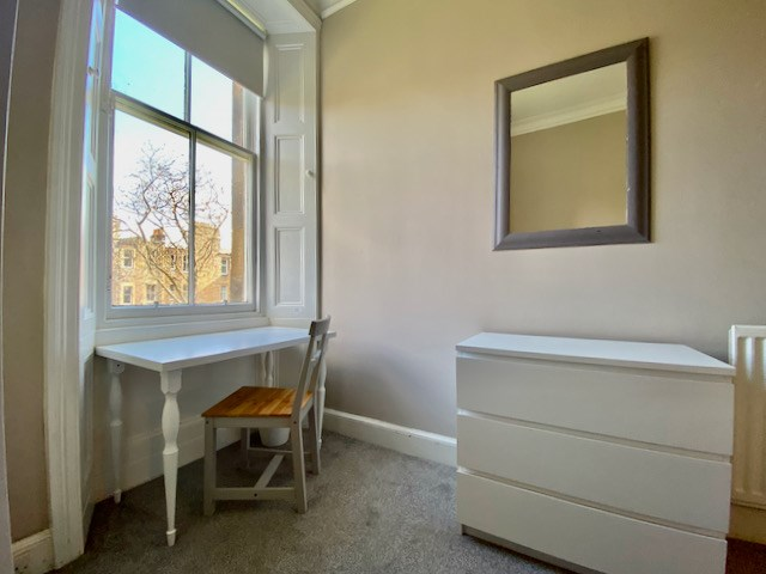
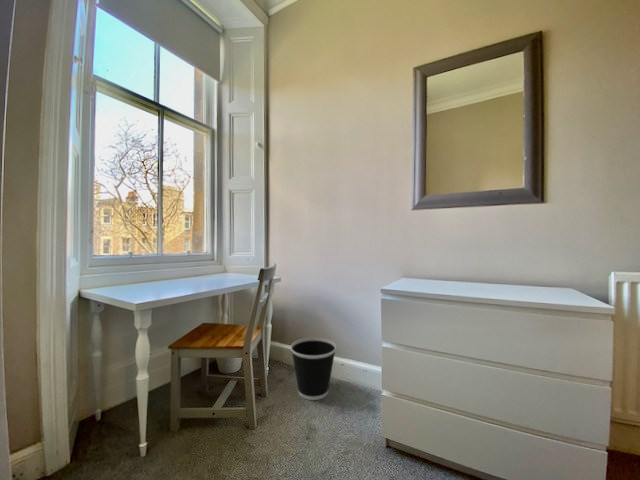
+ wastebasket [290,337,337,401]
